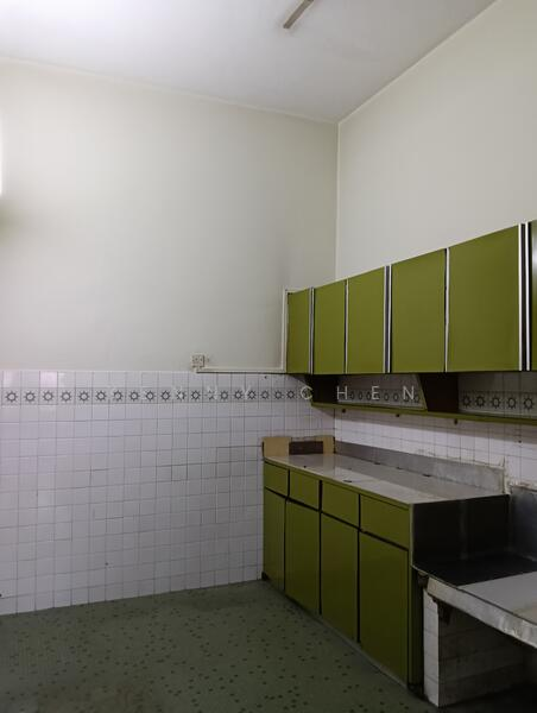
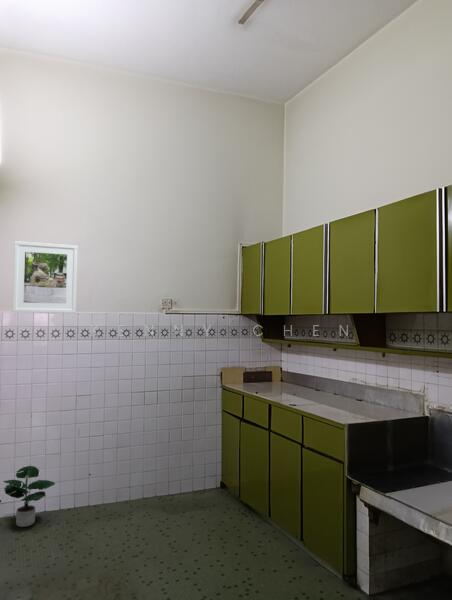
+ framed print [11,240,78,314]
+ potted plant [2,465,56,528]
